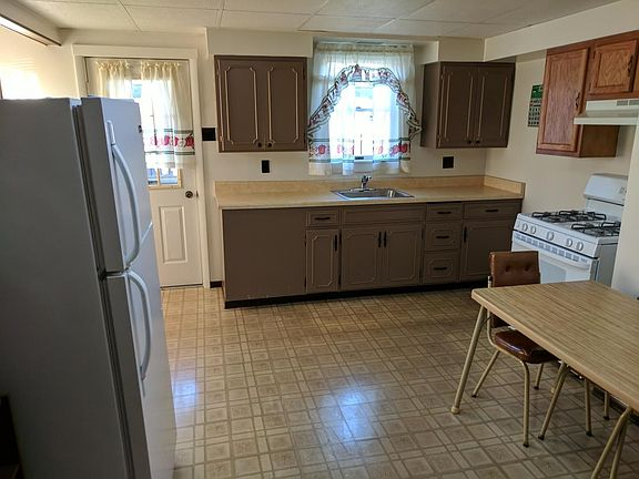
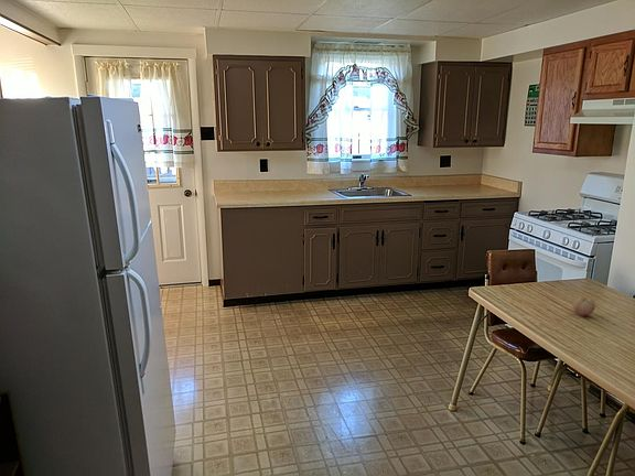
+ fruit [572,296,596,317]
